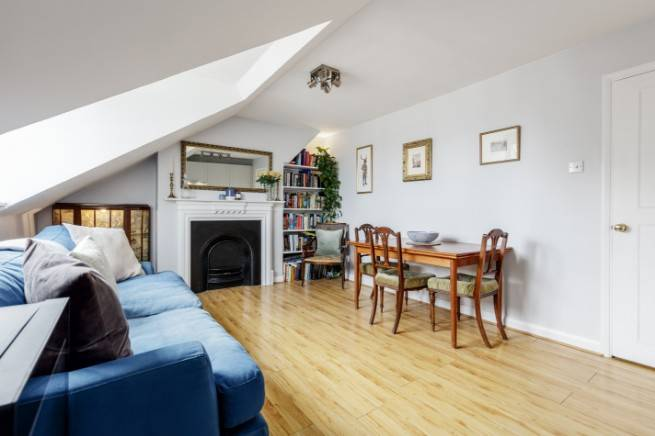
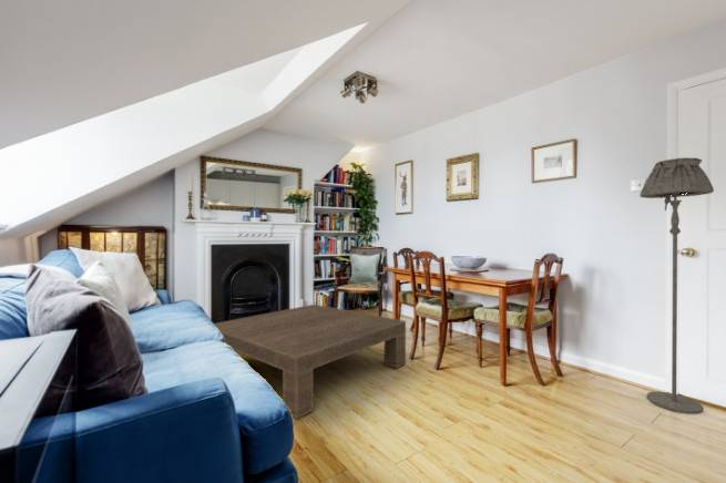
+ coffee table [213,304,407,420]
+ floor lamp [638,156,715,415]
